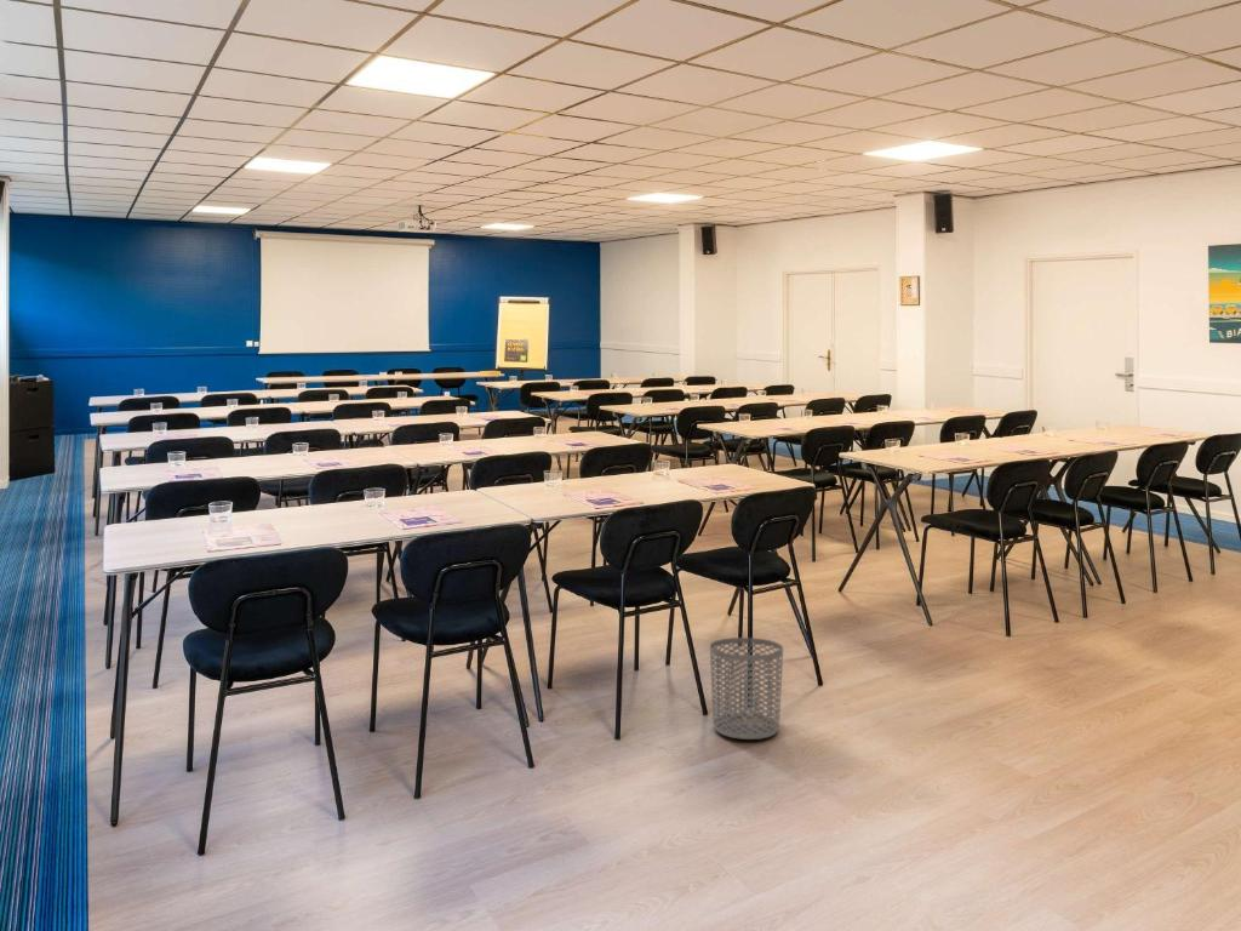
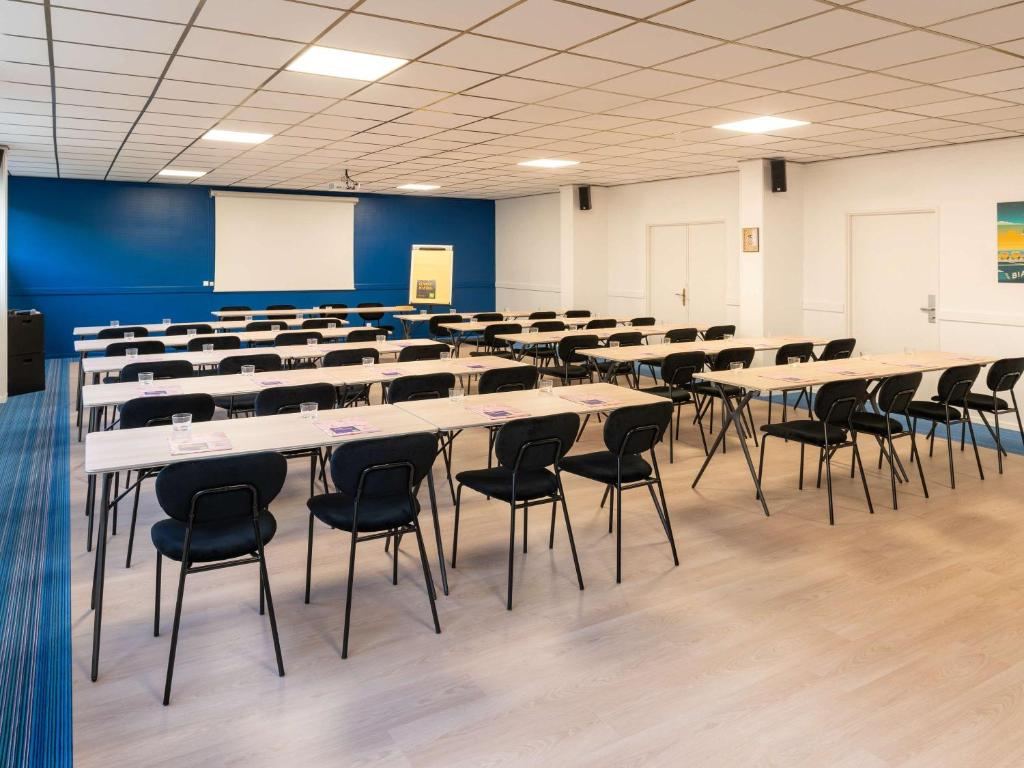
- waste bin [709,636,784,741]
